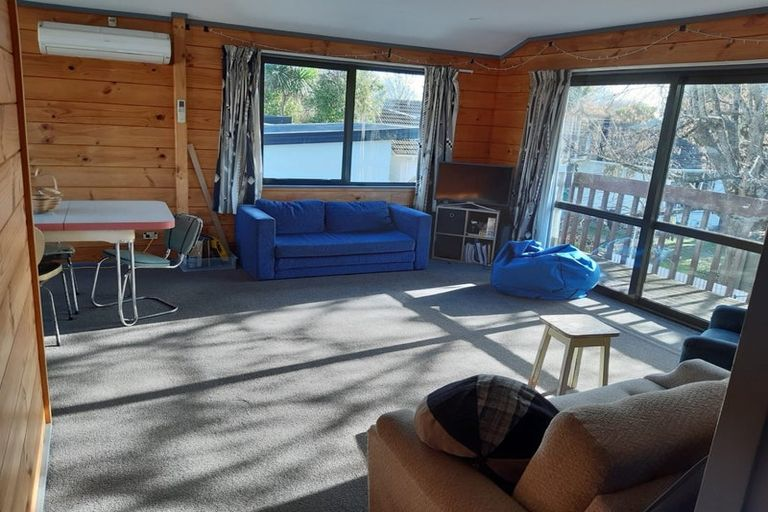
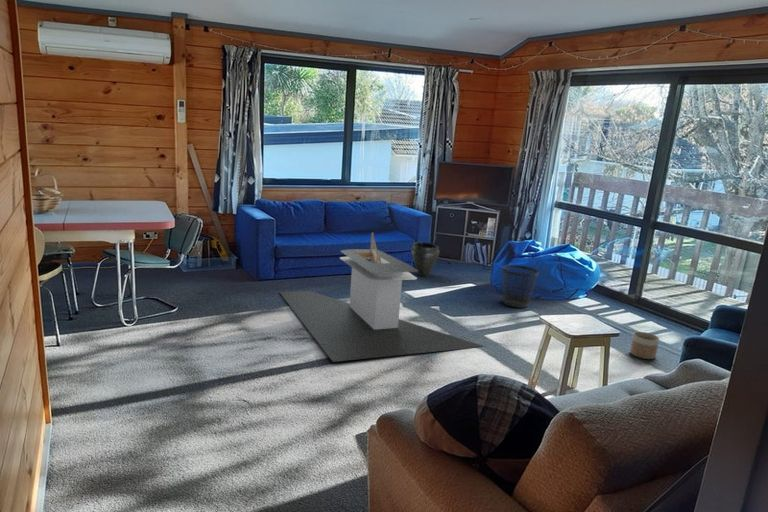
+ planter [629,331,660,360]
+ vase [410,241,441,277]
+ wastebasket [501,264,540,309]
+ coffee table [278,232,486,363]
